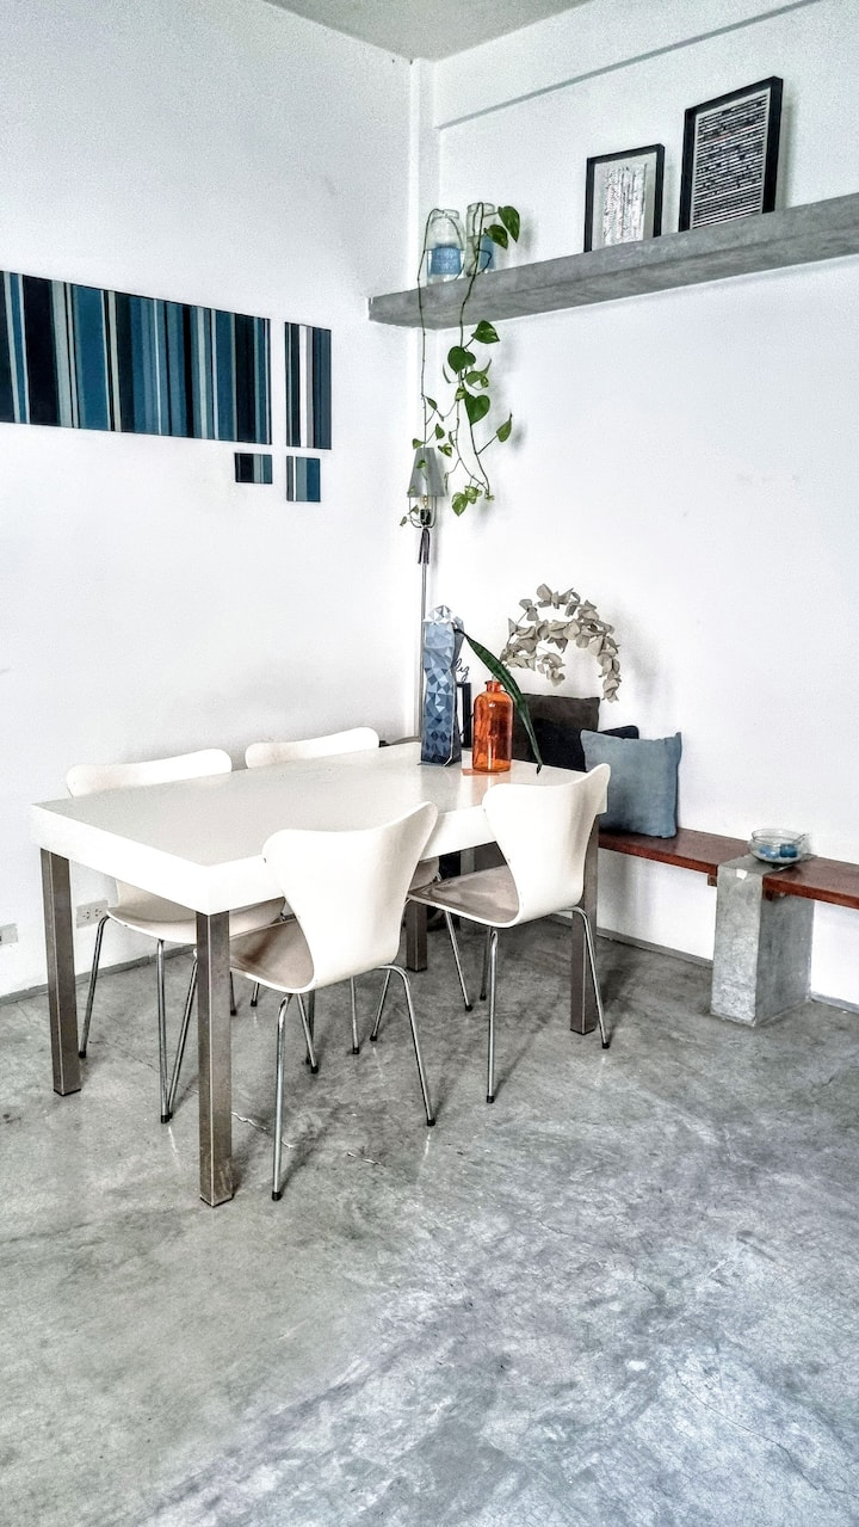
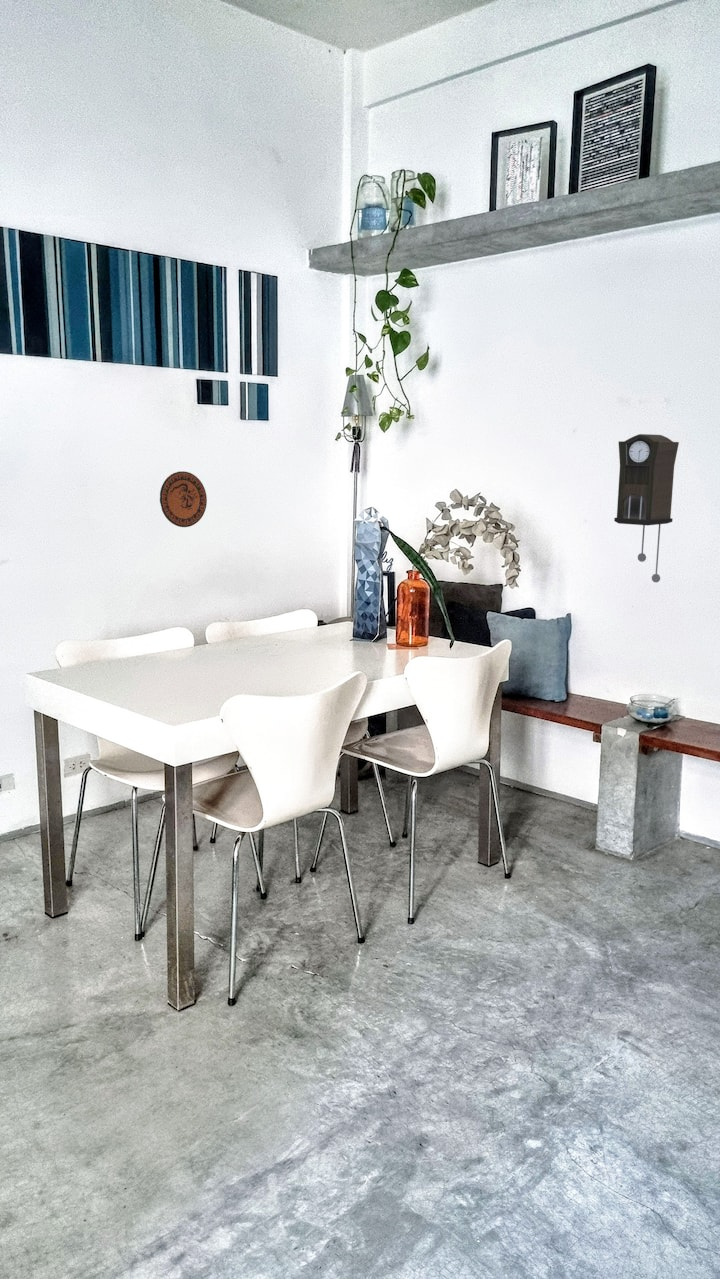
+ pendulum clock [613,433,680,583]
+ decorative plate [159,470,208,528]
